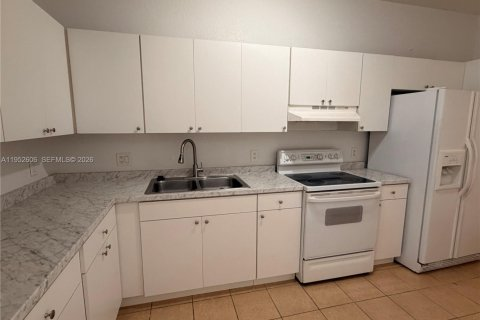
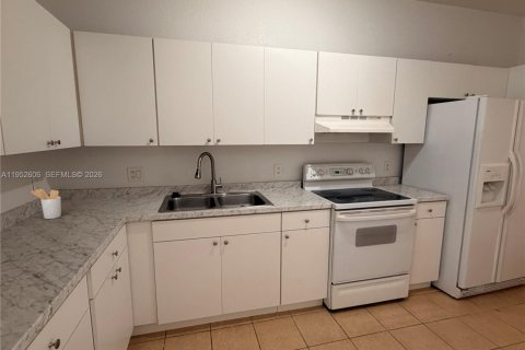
+ utensil holder [30,188,62,220]
